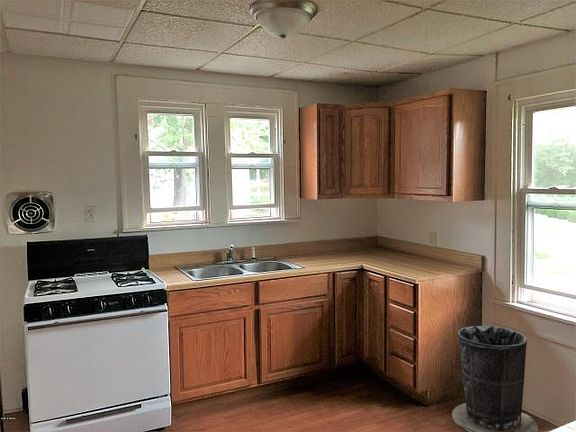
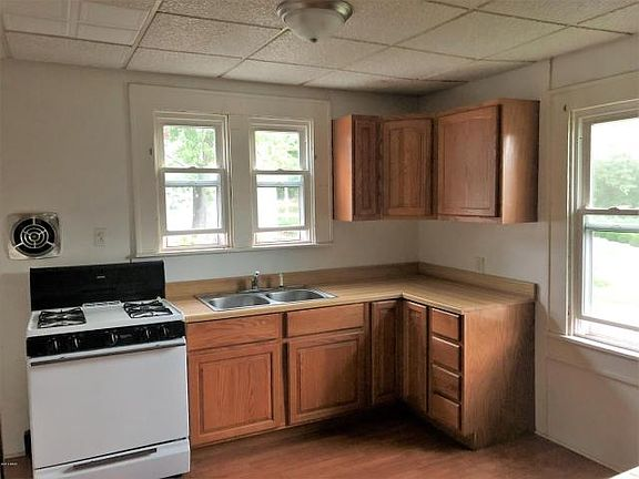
- trash can [451,325,539,432]
